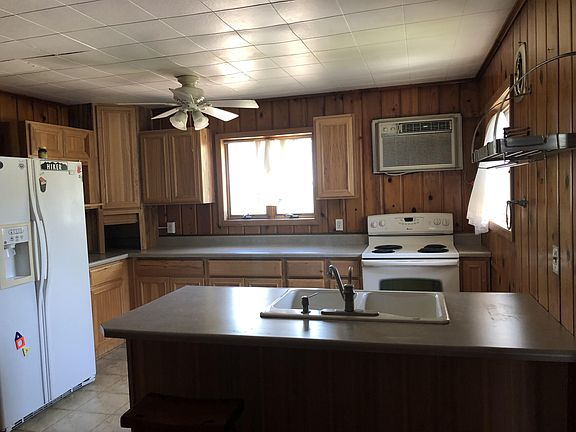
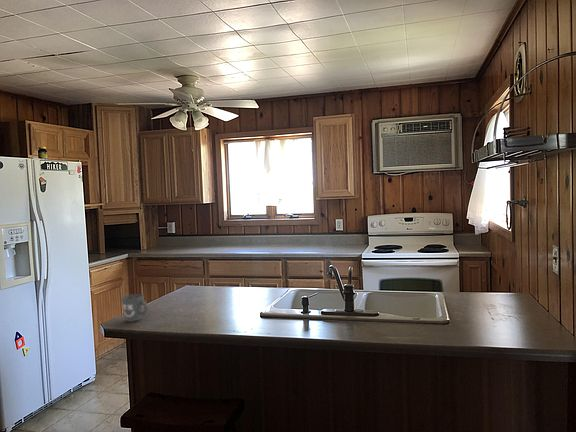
+ mug [120,293,149,323]
